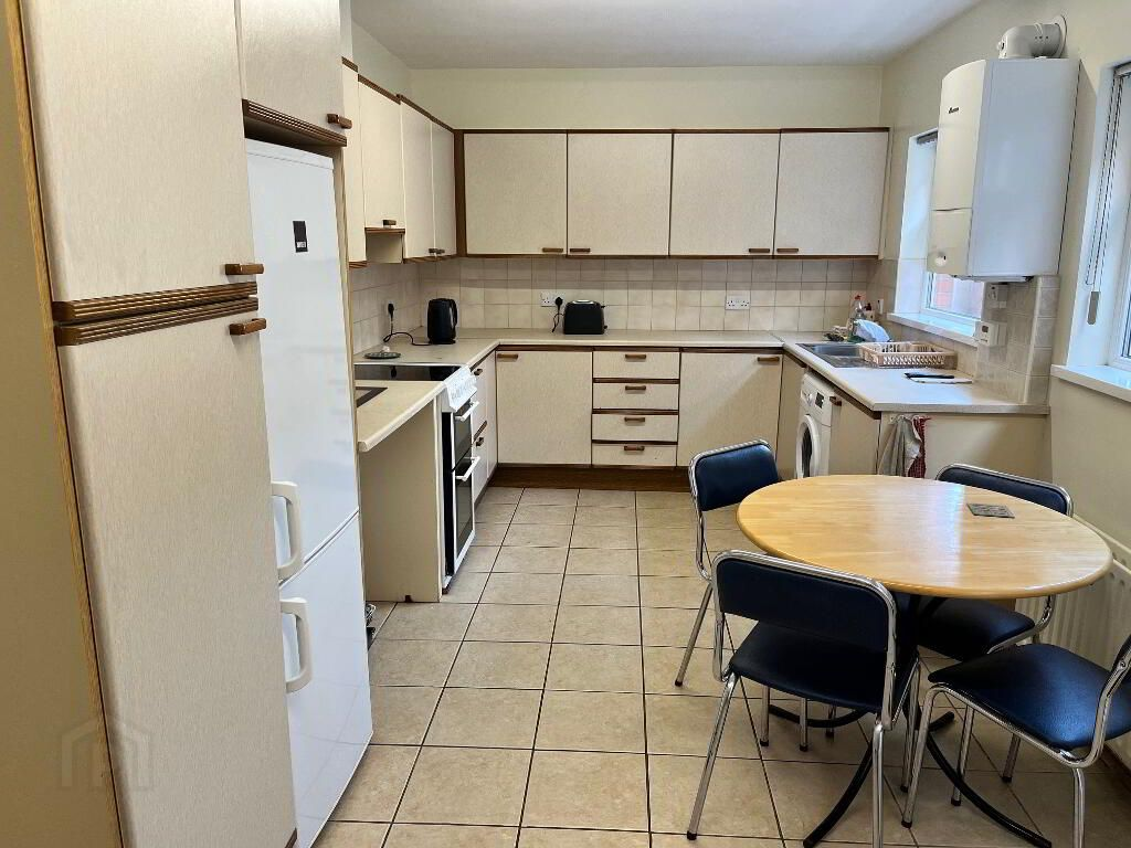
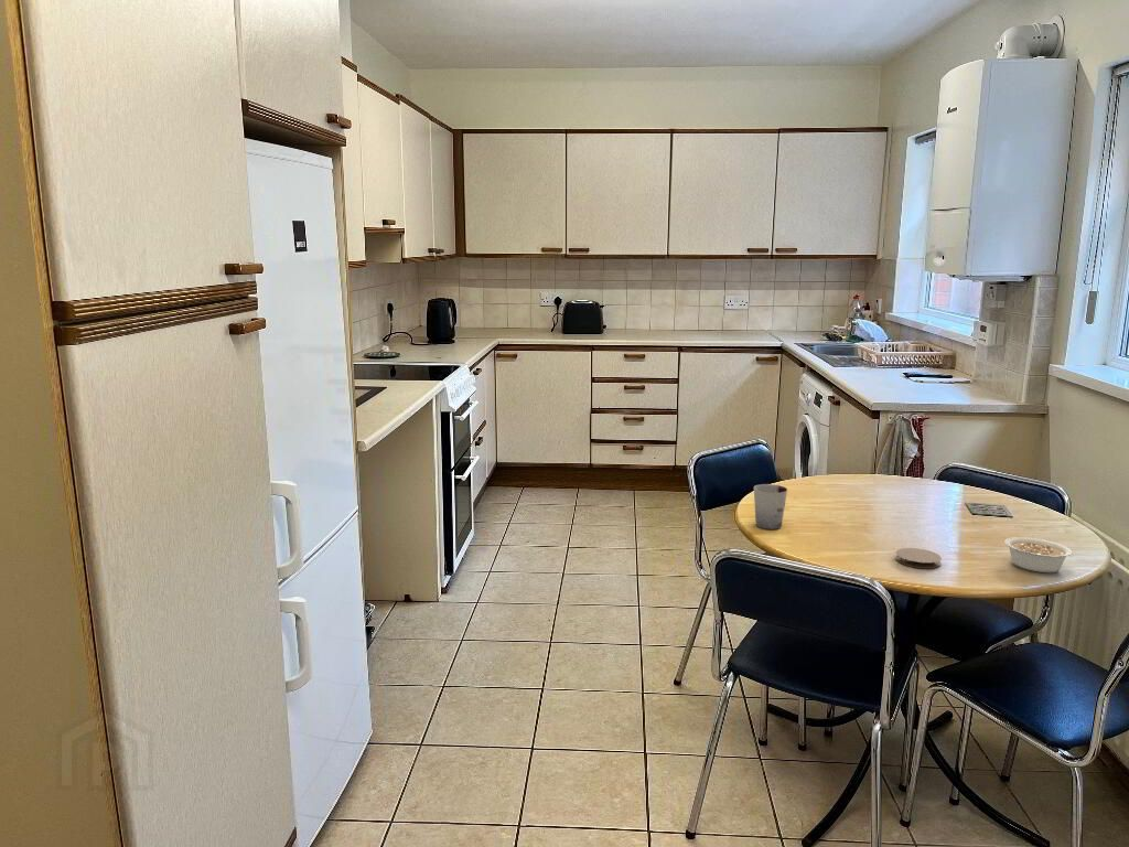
+ coaster [894,547,943,569]
+ cup [753,483,788,530]
+ legume [1003,536,1073,573]
